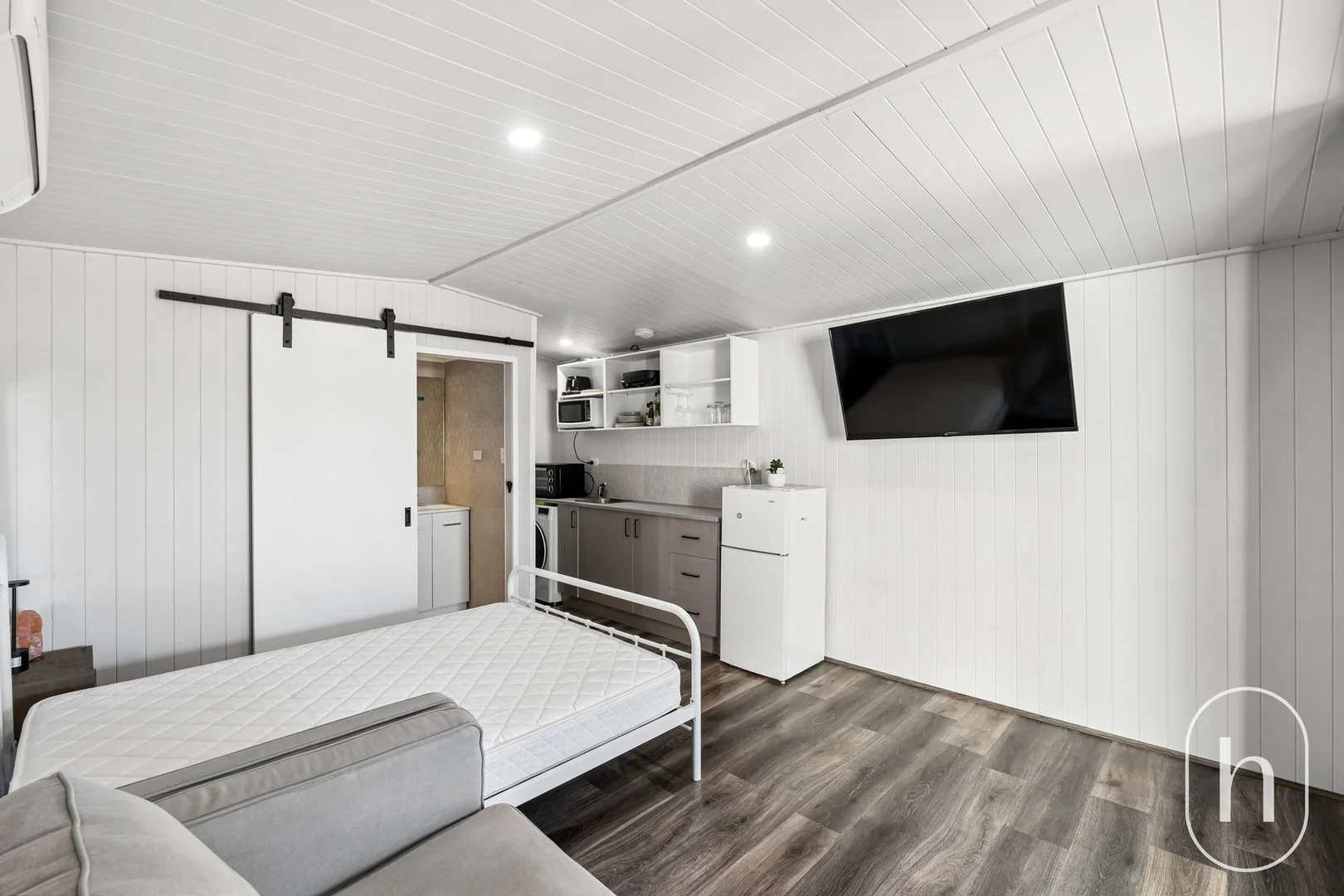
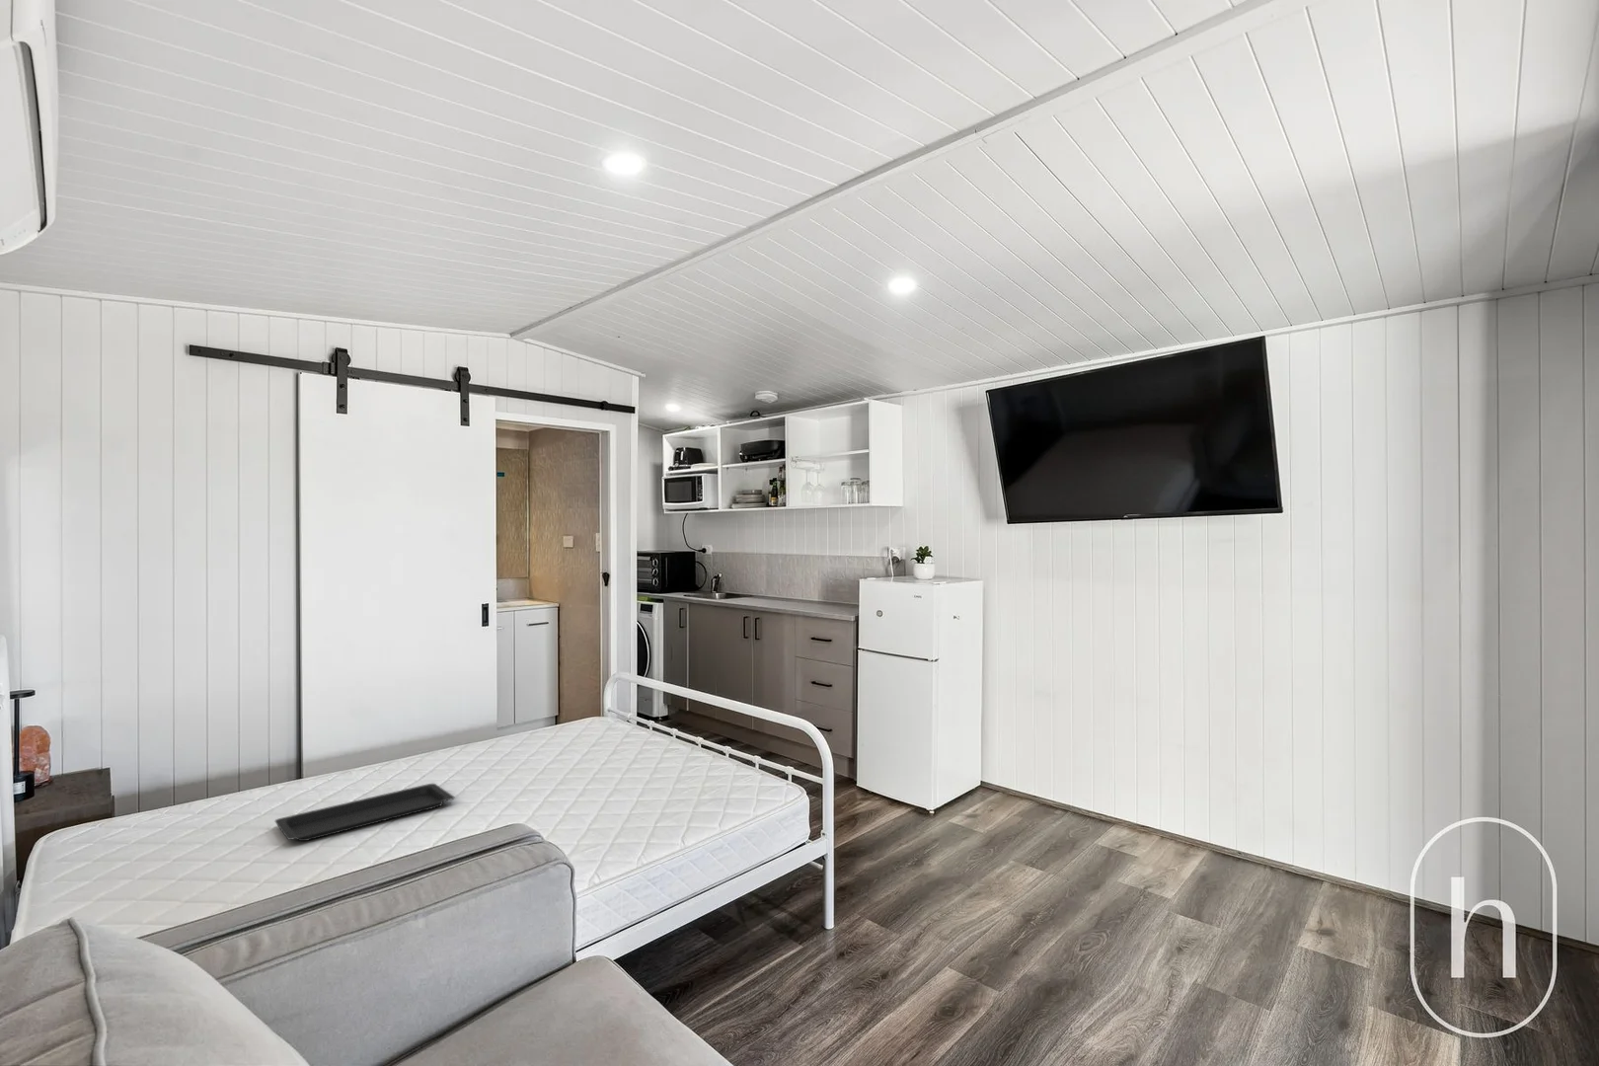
+ serving tray [274,783,456,842]
